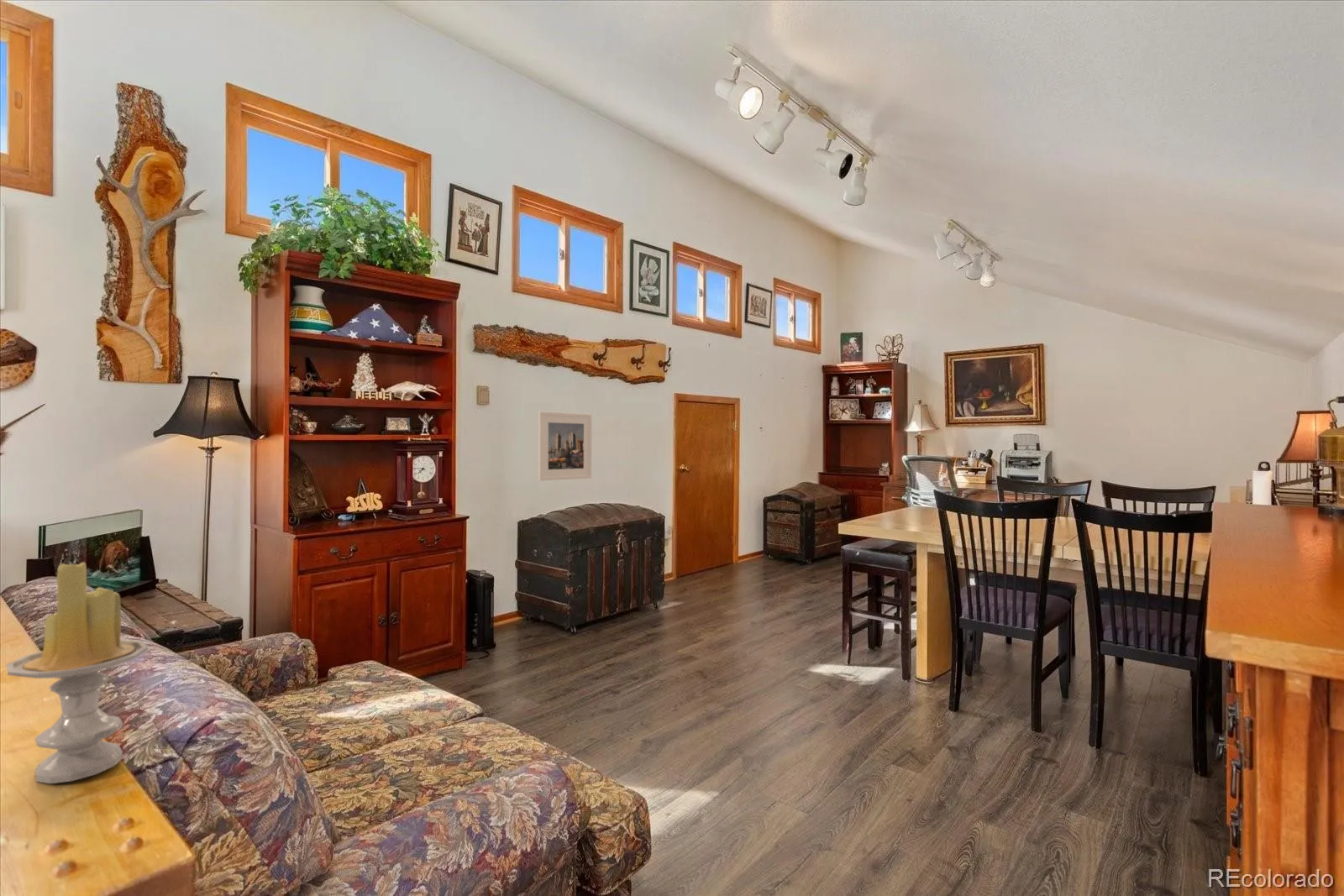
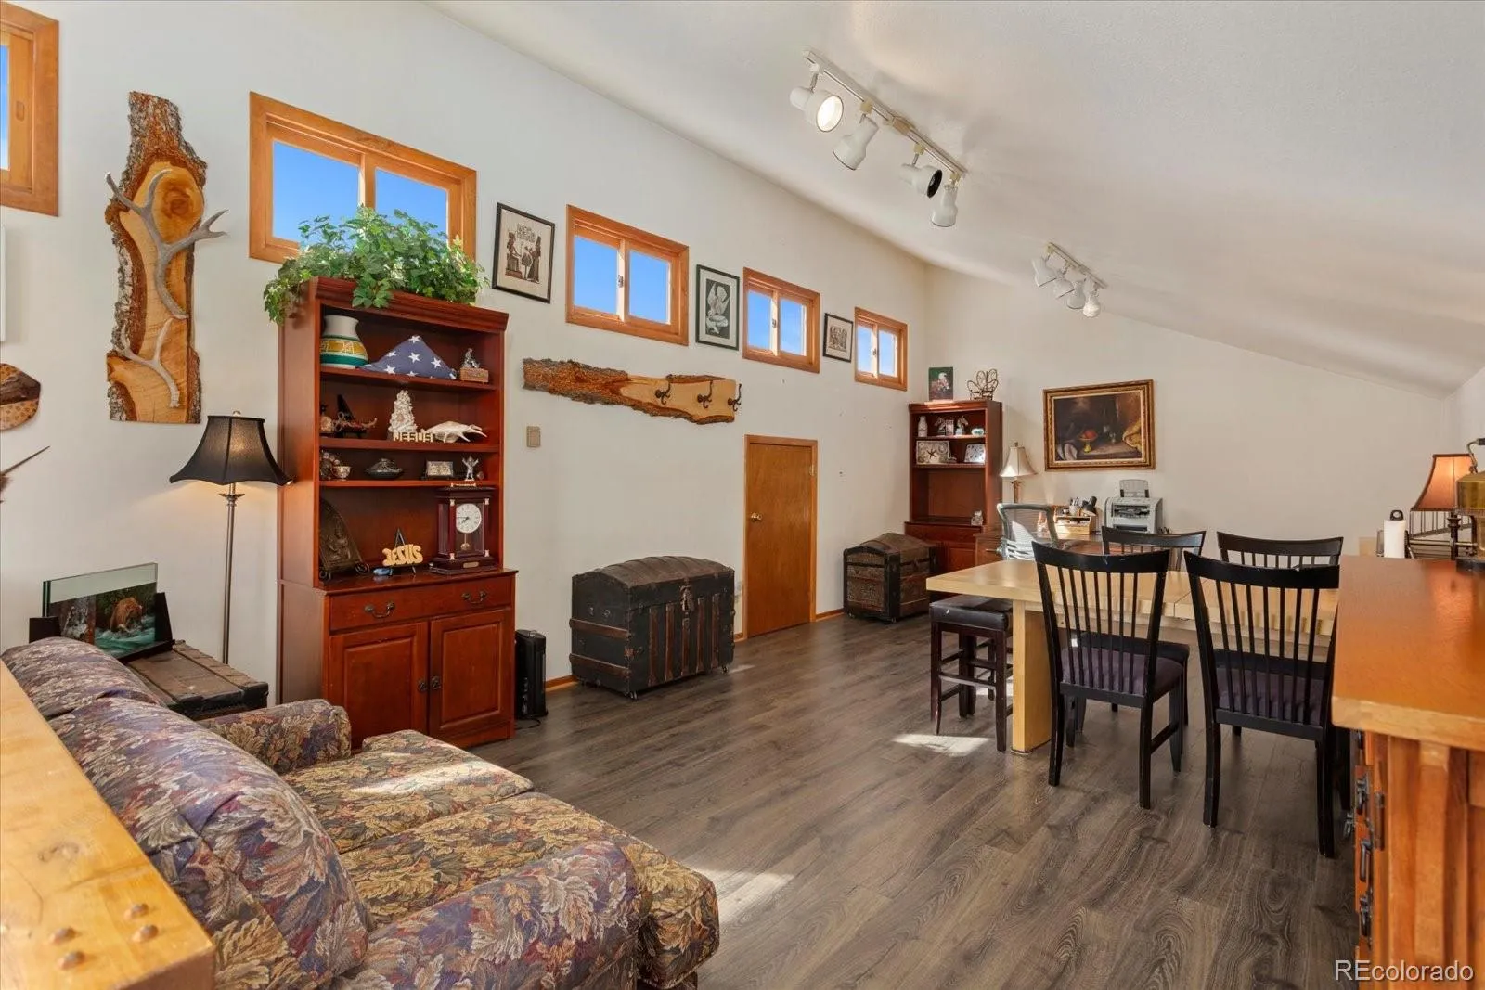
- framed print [538,411,593,481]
- candle [6,562,149,784]
